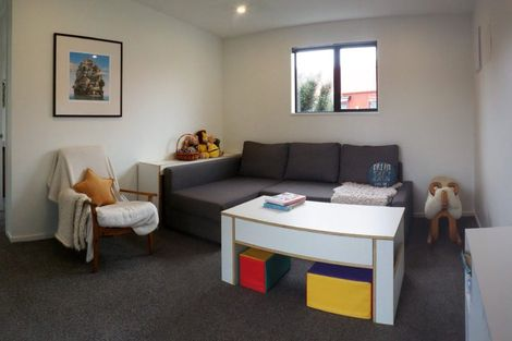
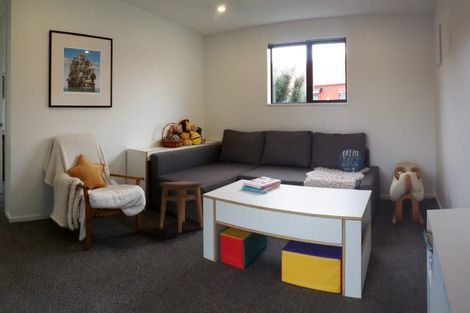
+ stool [159,180,204,234]
